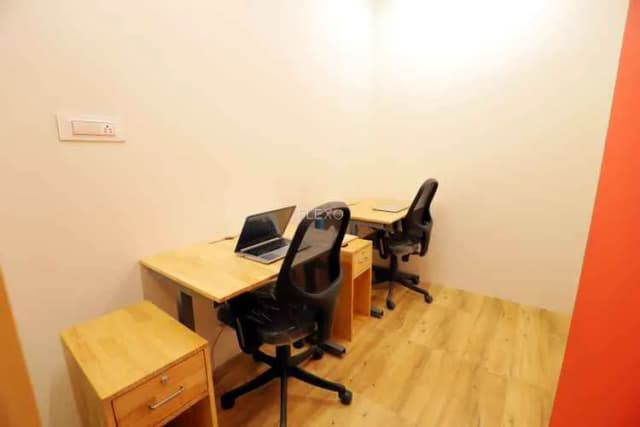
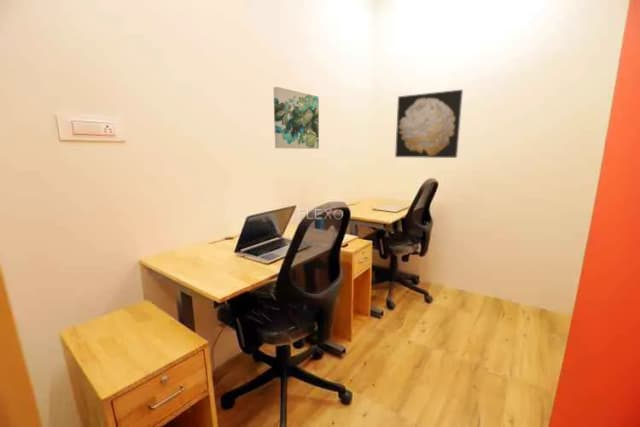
+ wall art [394,89,464,159]
+ wall art [273,86,320,150]
